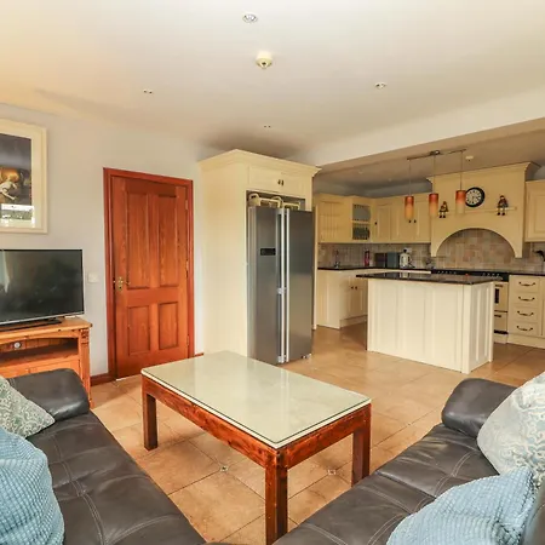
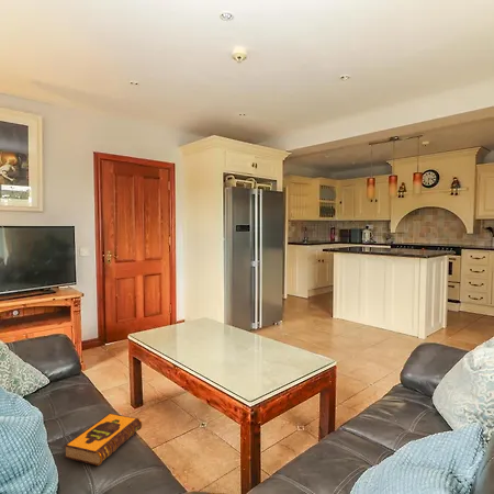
+ hardback book [64,413,143,467]
